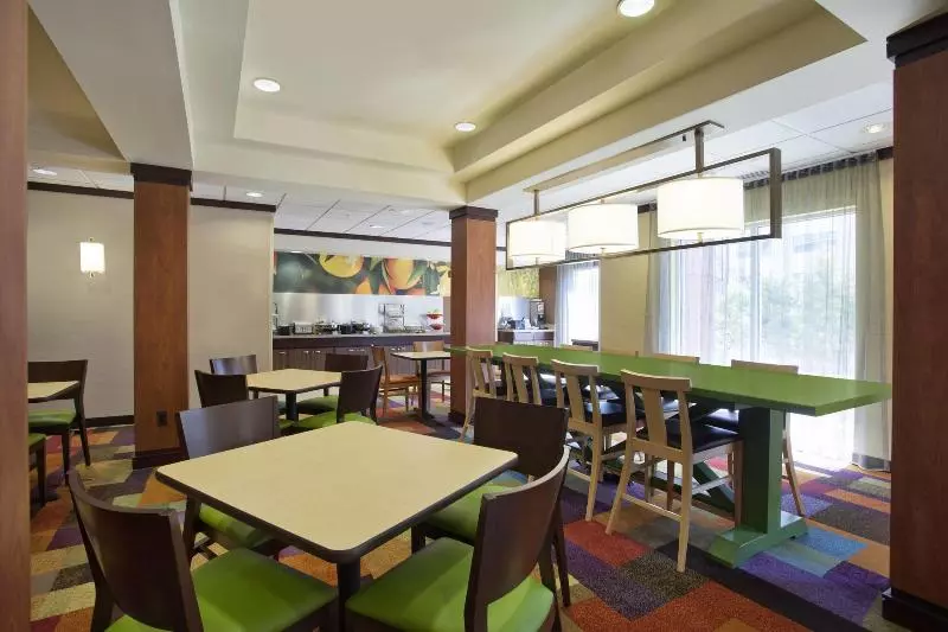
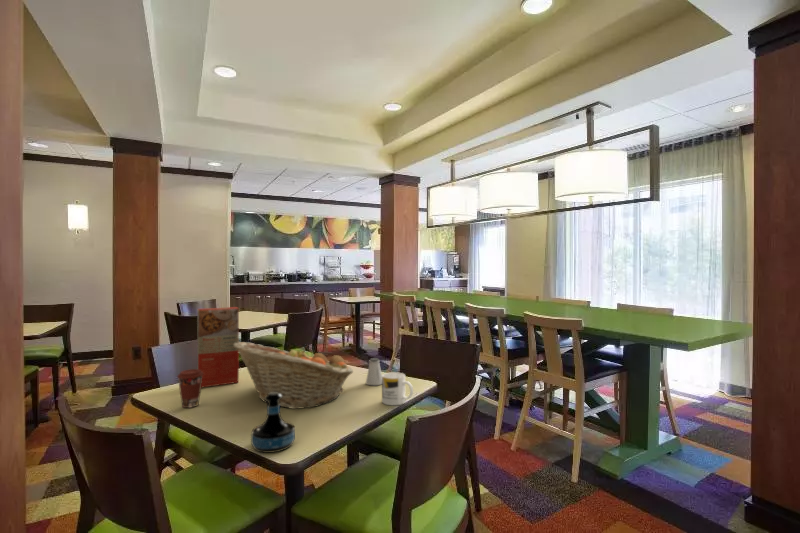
+ saltshaker [365,357,383,386]
+ mug [381,371,414,406]
+ tequila bottle [250,392,296,454]
+ coffee cup [176,368,203,409]
+ fruit basket [234,341,354,410]
+ macaroni box [196,306,240,389]
